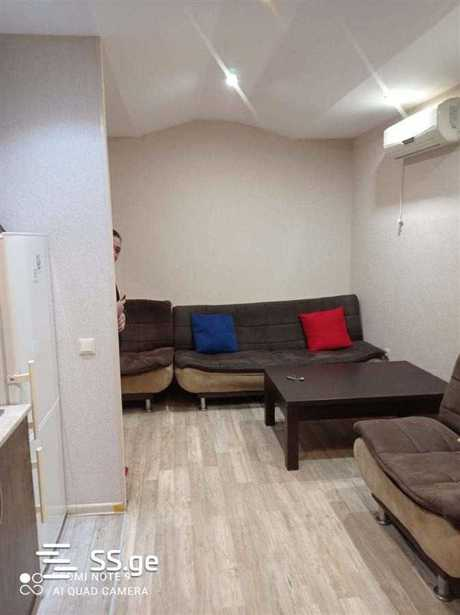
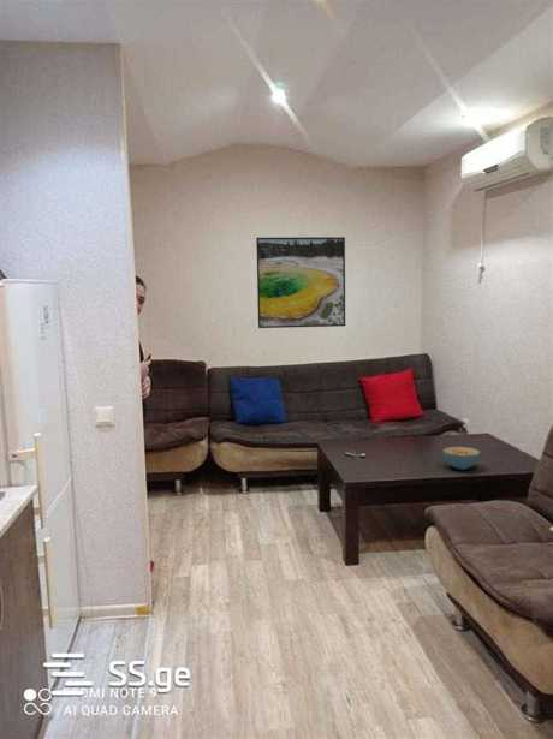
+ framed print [255,236,346,329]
+ cereal bowl [441,446,481,471]
